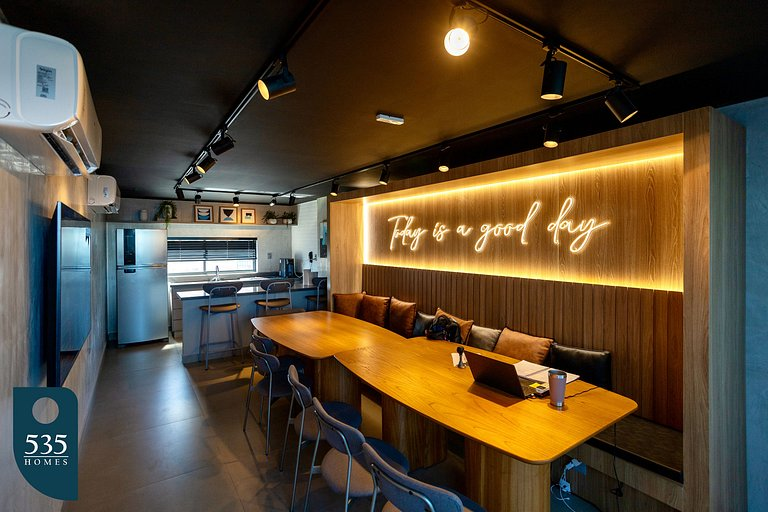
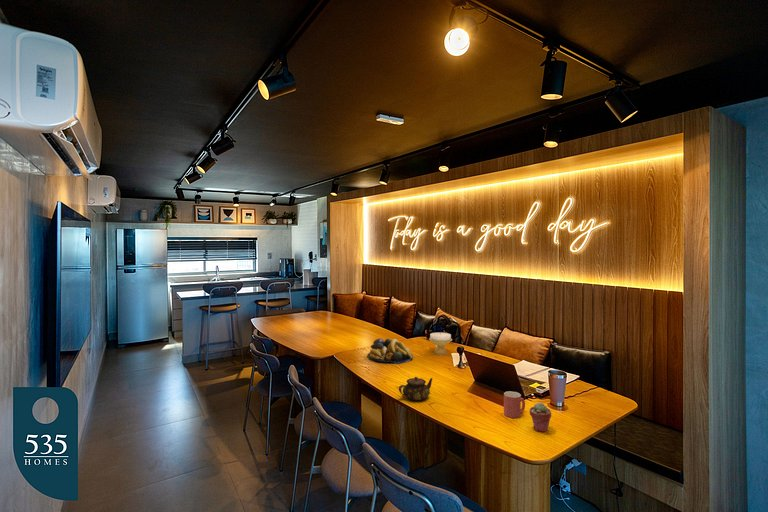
+ candle holder [428,331,453,356]
+ fruit bowl [366,338,414,365]
+ teapot [398,376,433,402]
+ potted succulent [528,402,552,433]
+ mug [503,390,526,419]
